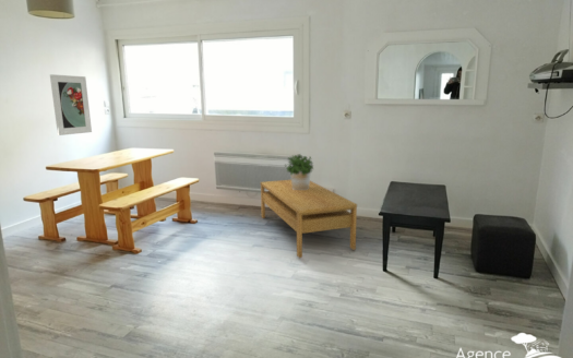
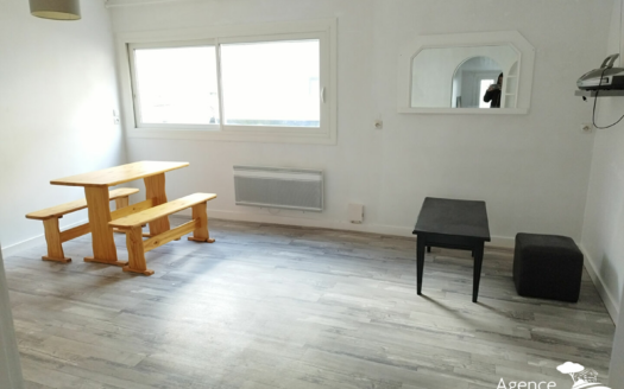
- potted plant [283,153,314,190]
- coffee table [260,179,358,259]
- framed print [49,73,93,136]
